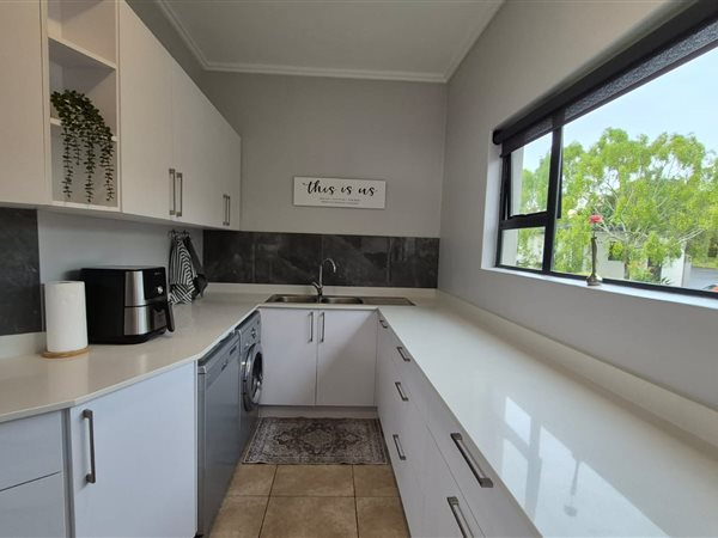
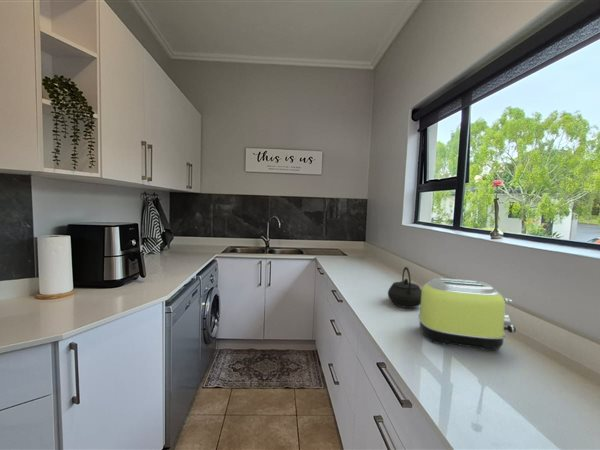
+ kettle [387,266,422,309]
+ toaster [418,277,517,352]
